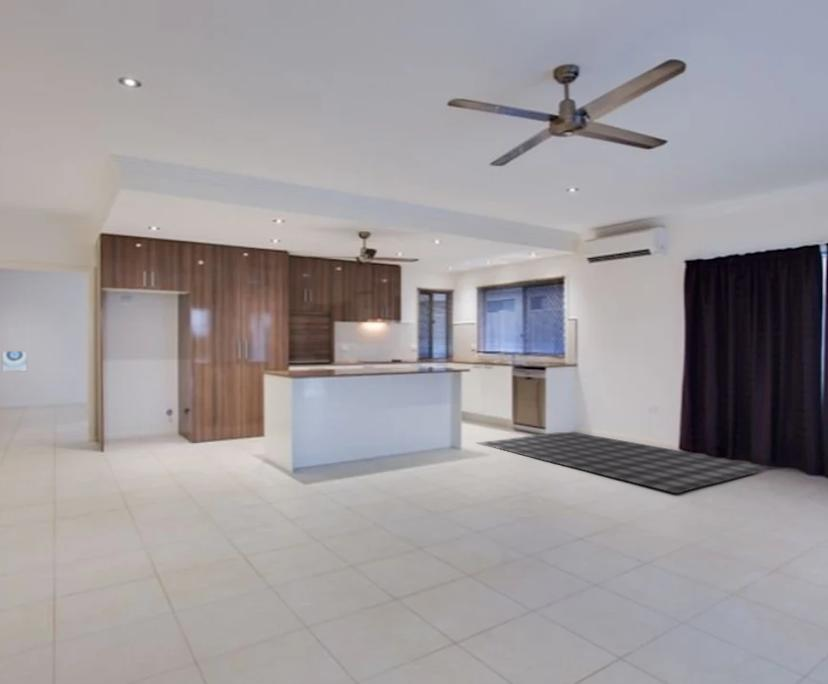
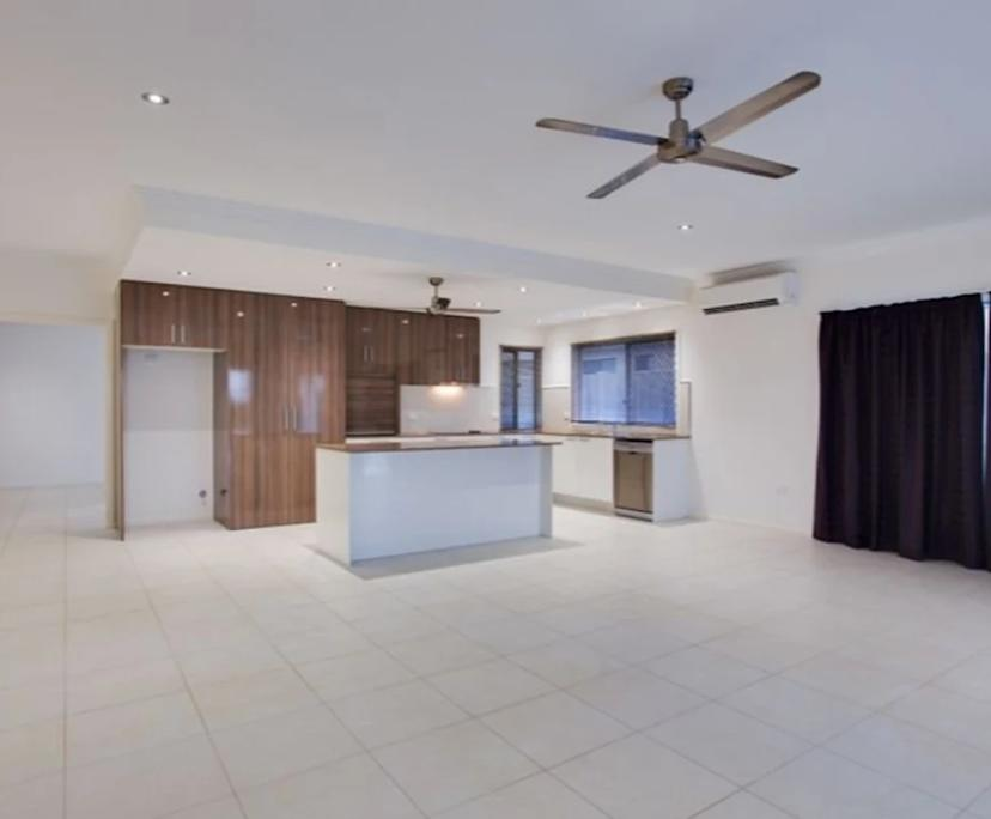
- rug [475,431,776,494]
- wall art [1,350,28,373]
